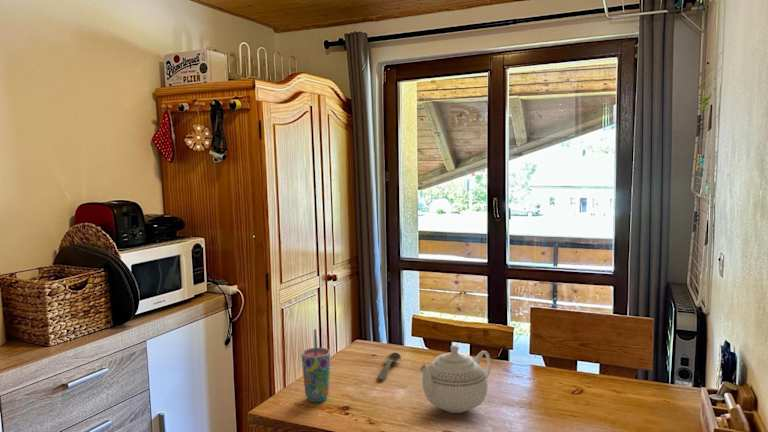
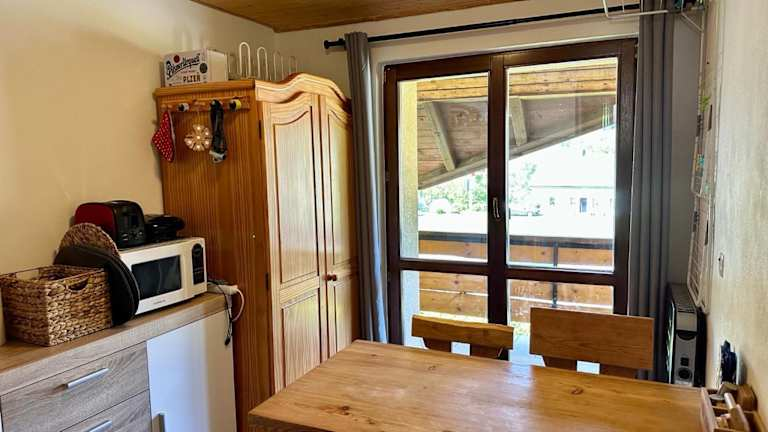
- cup [300,328,331,403]
- spoon [377,352,402,381]
- teapot [419,344,492,414]
